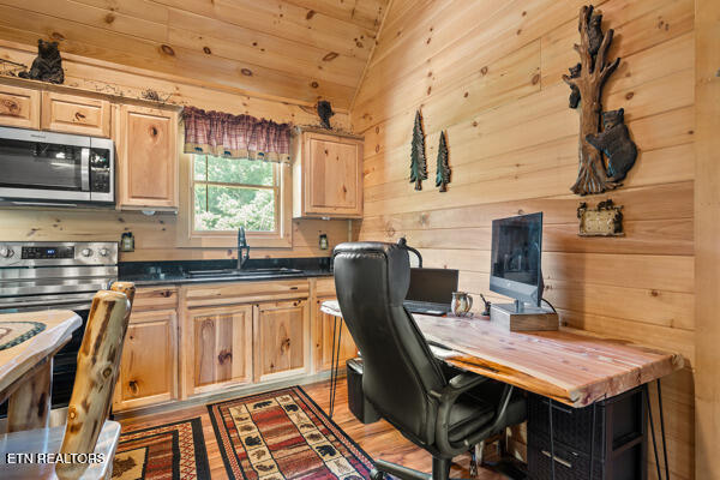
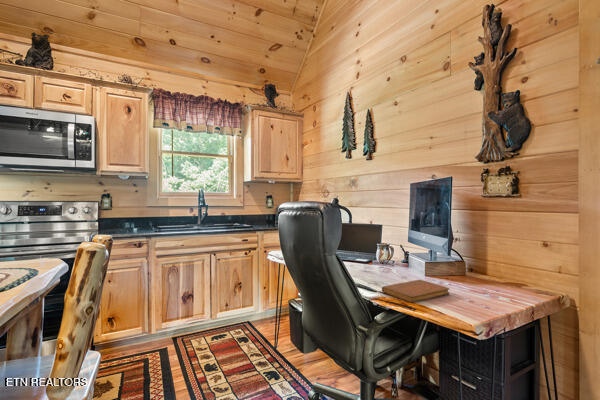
+ notebook [381,279,451,304]
